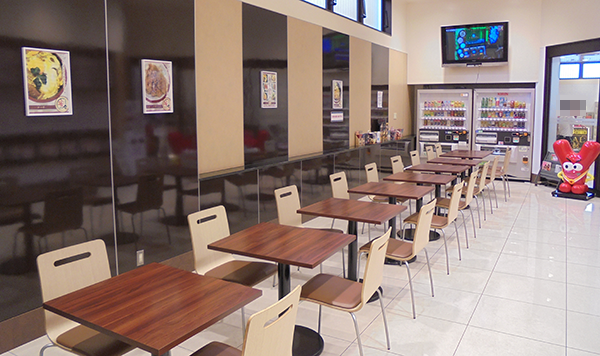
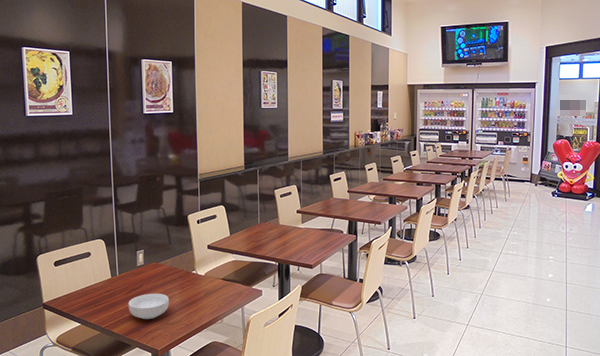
+ cereal bowl [128,293,170,320]
